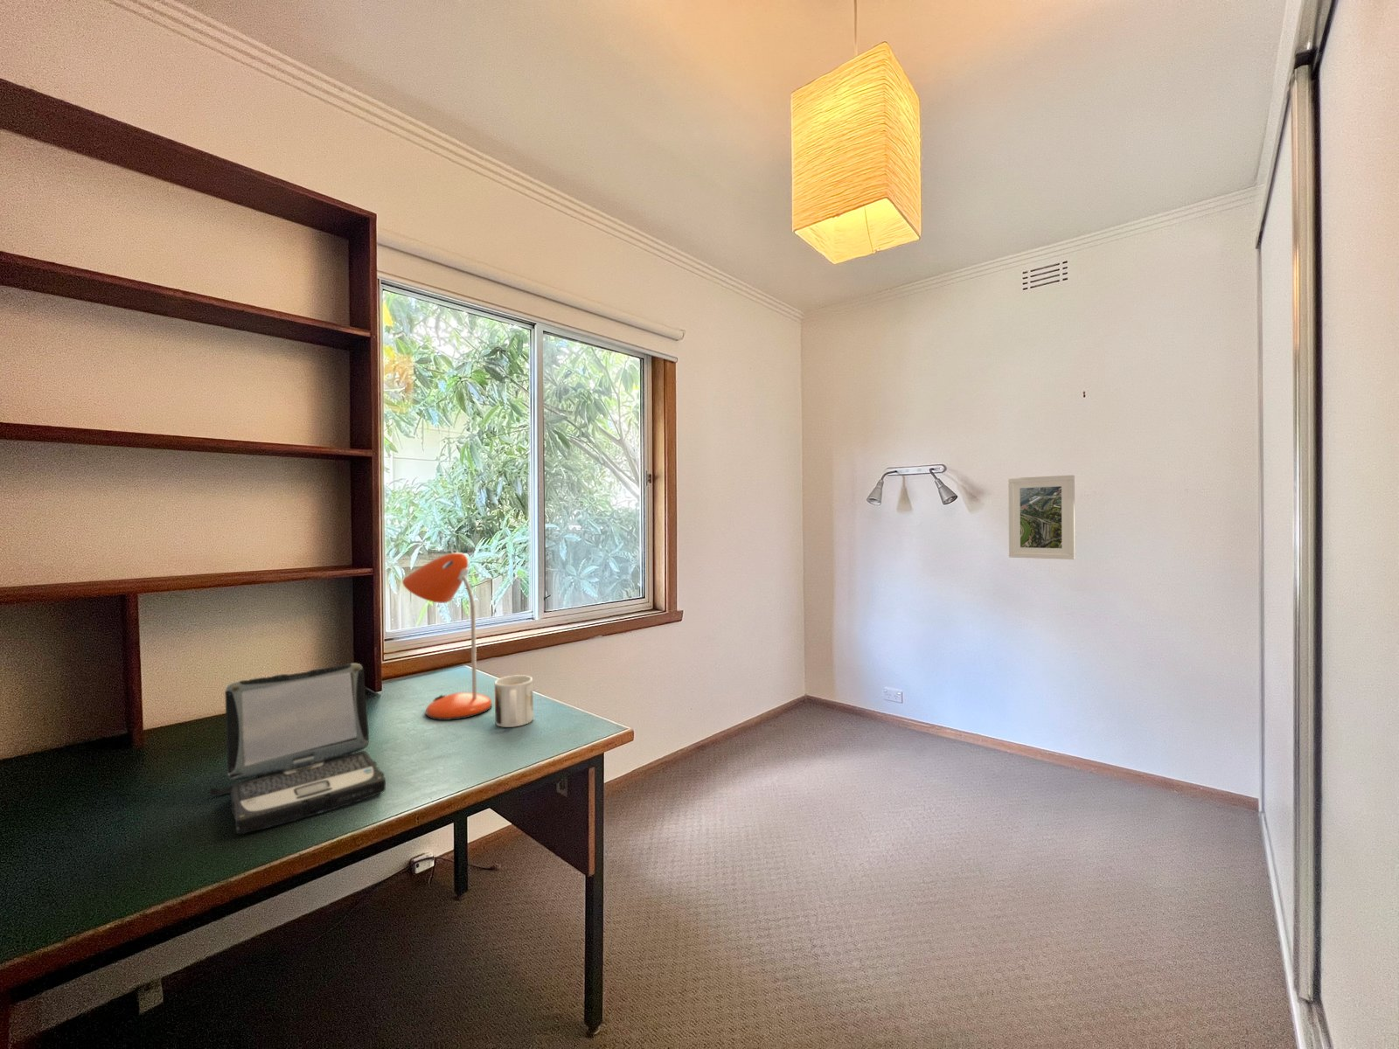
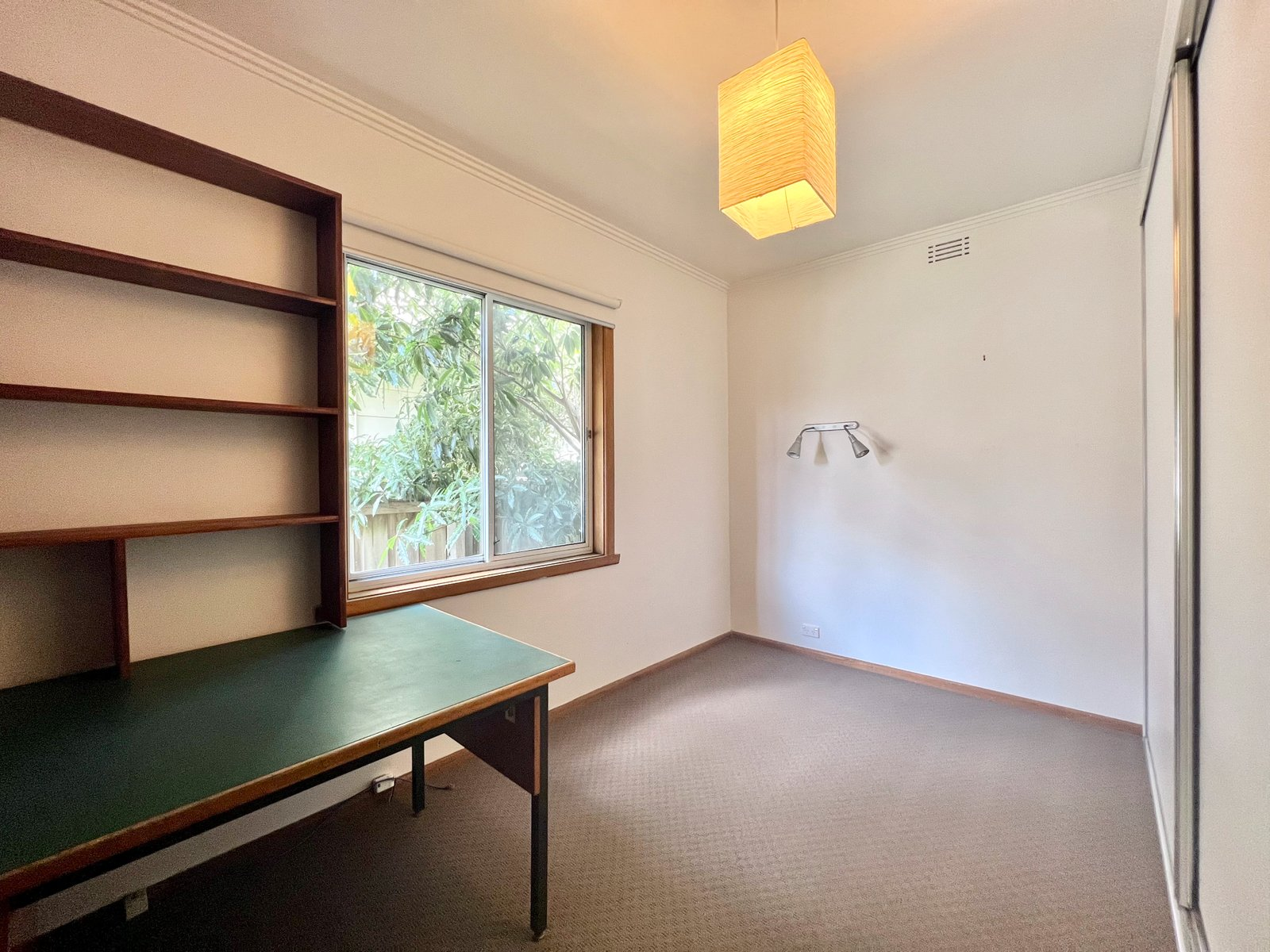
- mug [494,674,534,728]
- desk lamp [401,552,492,722]
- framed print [1007,475,1075,561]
- laptop [208,662,387,835]
